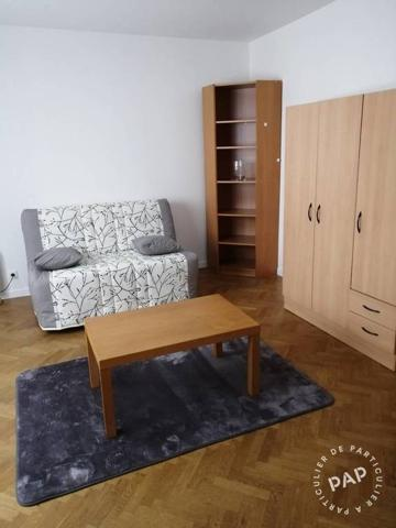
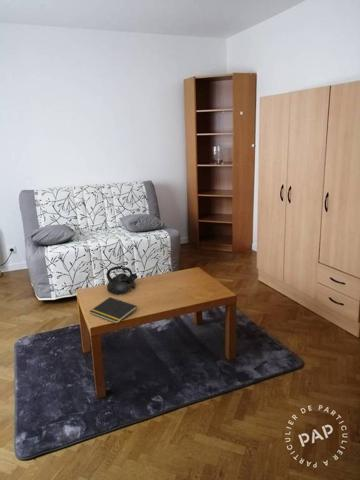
+ notepad [88,296,138,324]
+ teapot [106,265,139,296]
